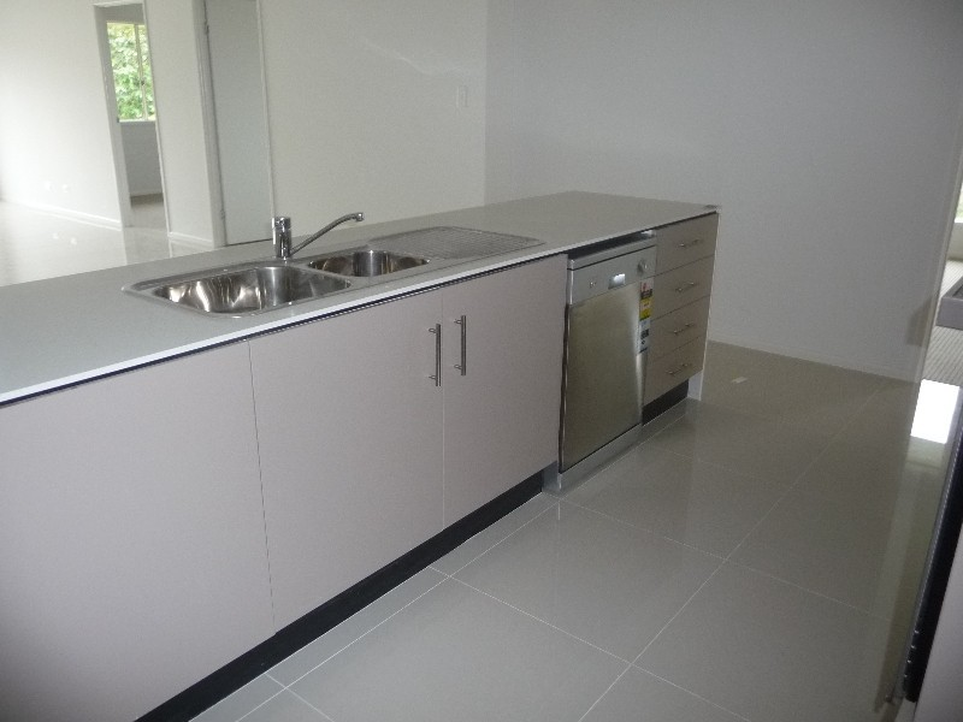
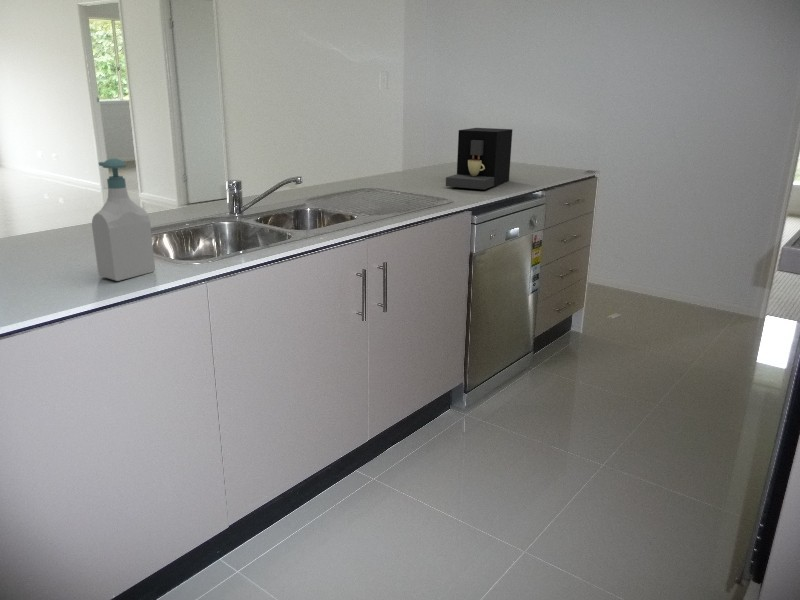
+ soap bottle [91,157,156,282]
+ coffee maker [445,127,513,190]
